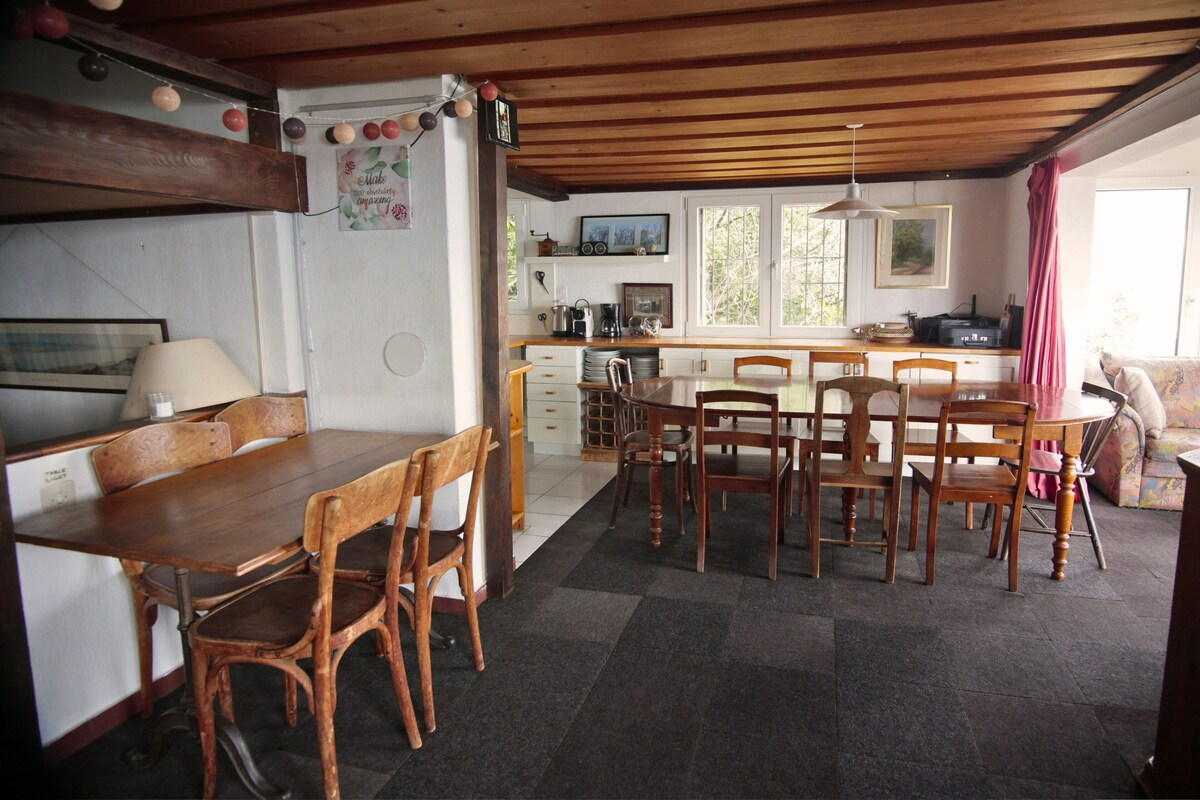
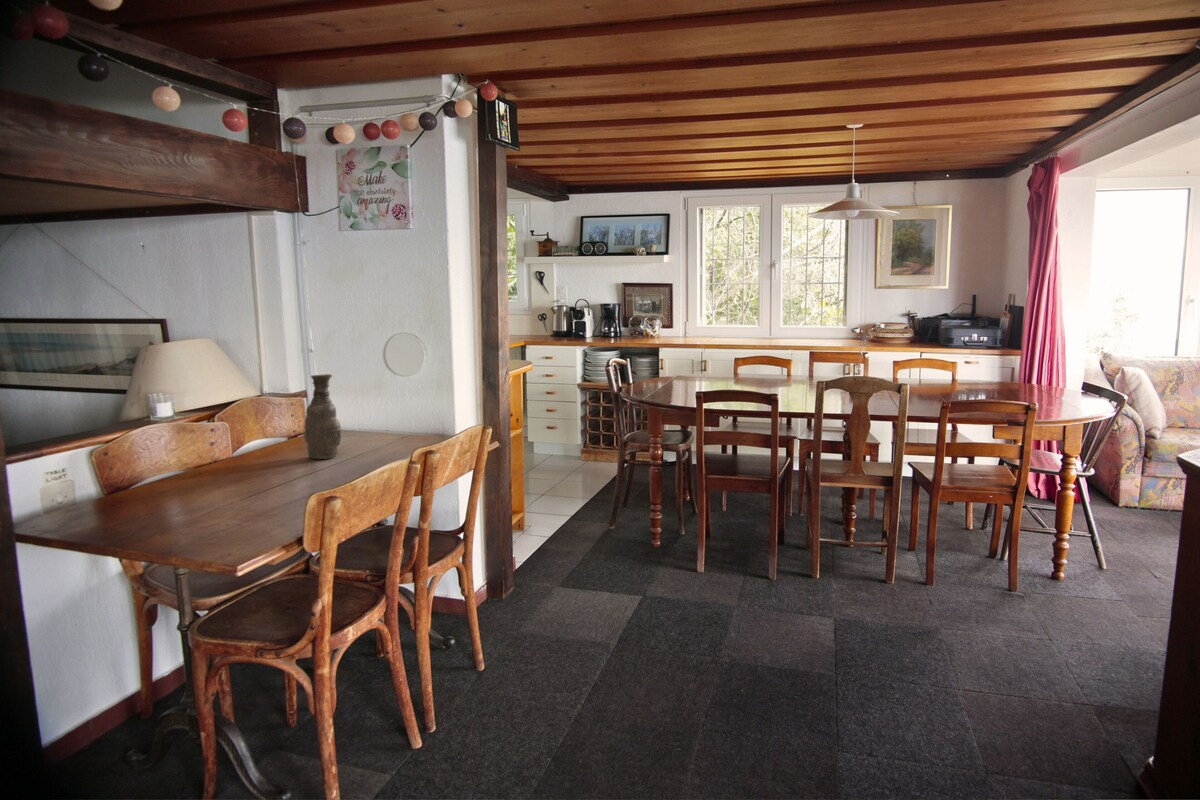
+ vase [303,373,342,460]
